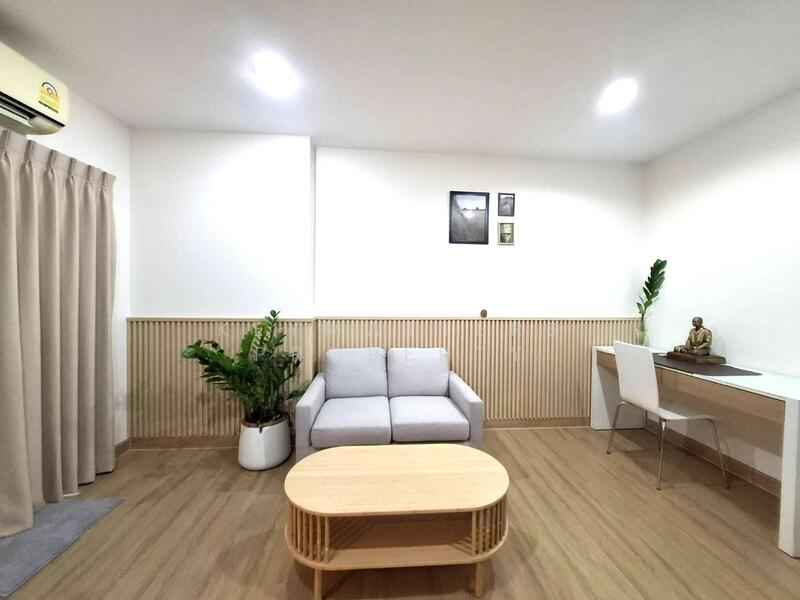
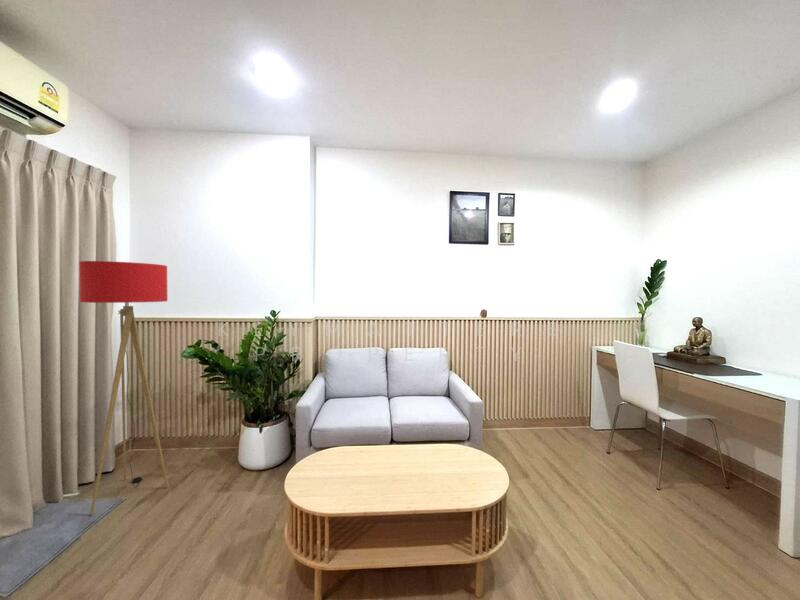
+ floor lamp [78,260,169,517]
